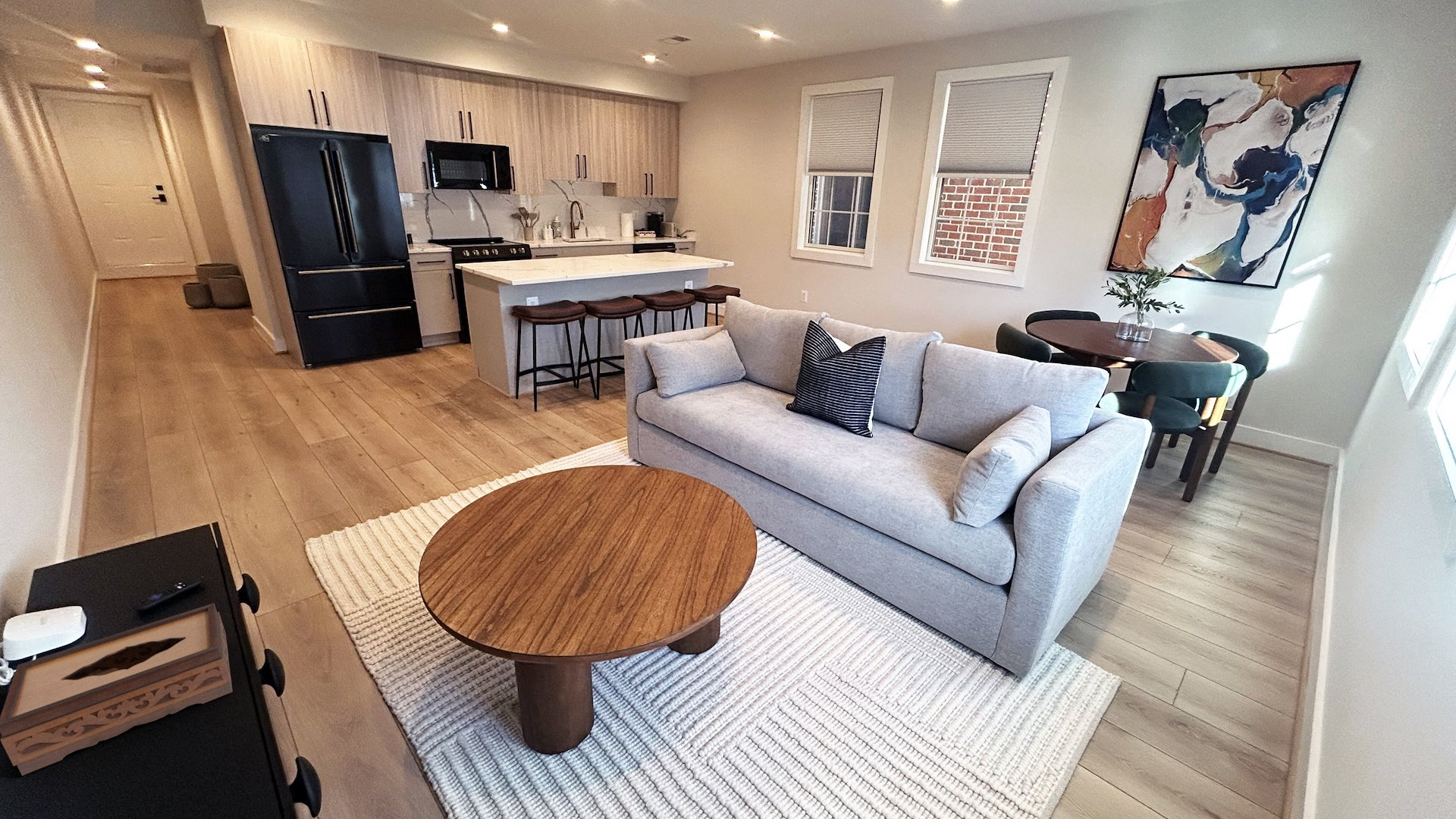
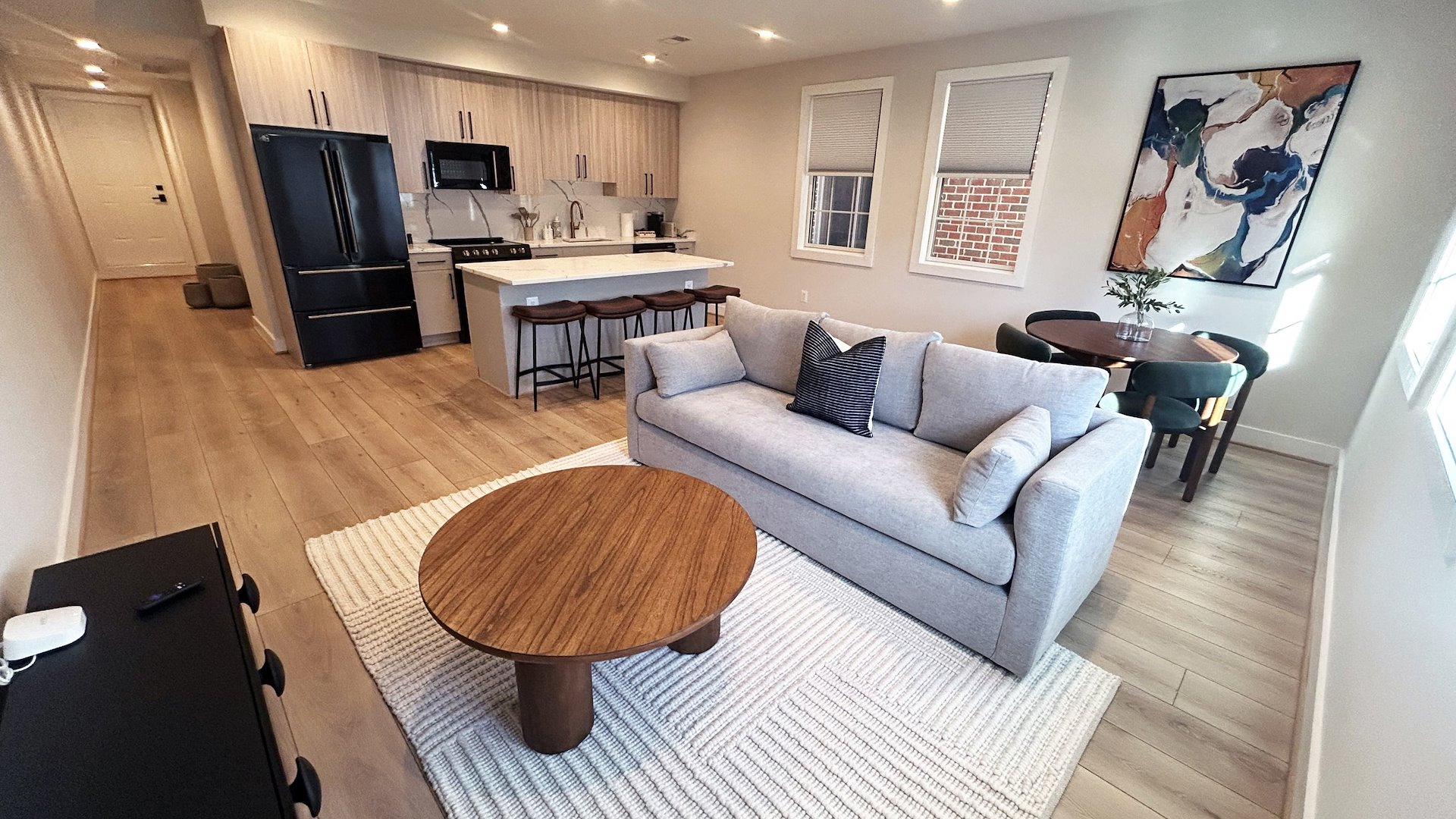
- tissue box [0,603,234,777]
